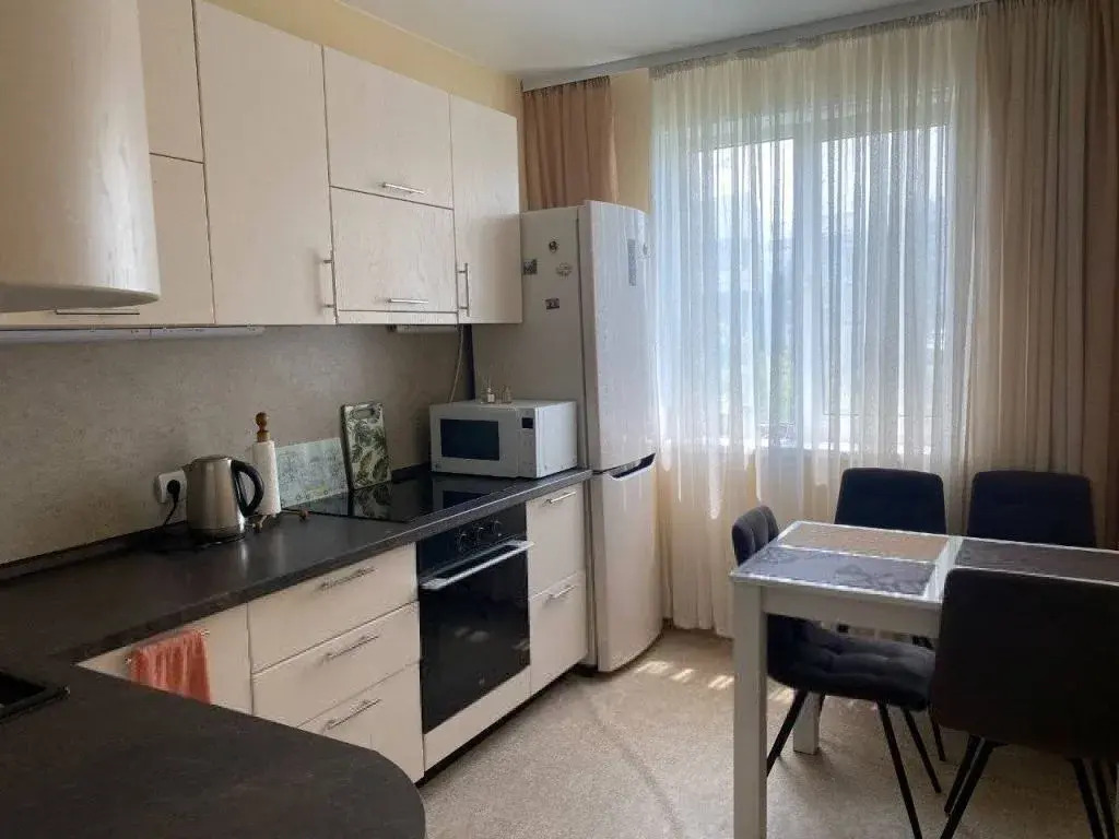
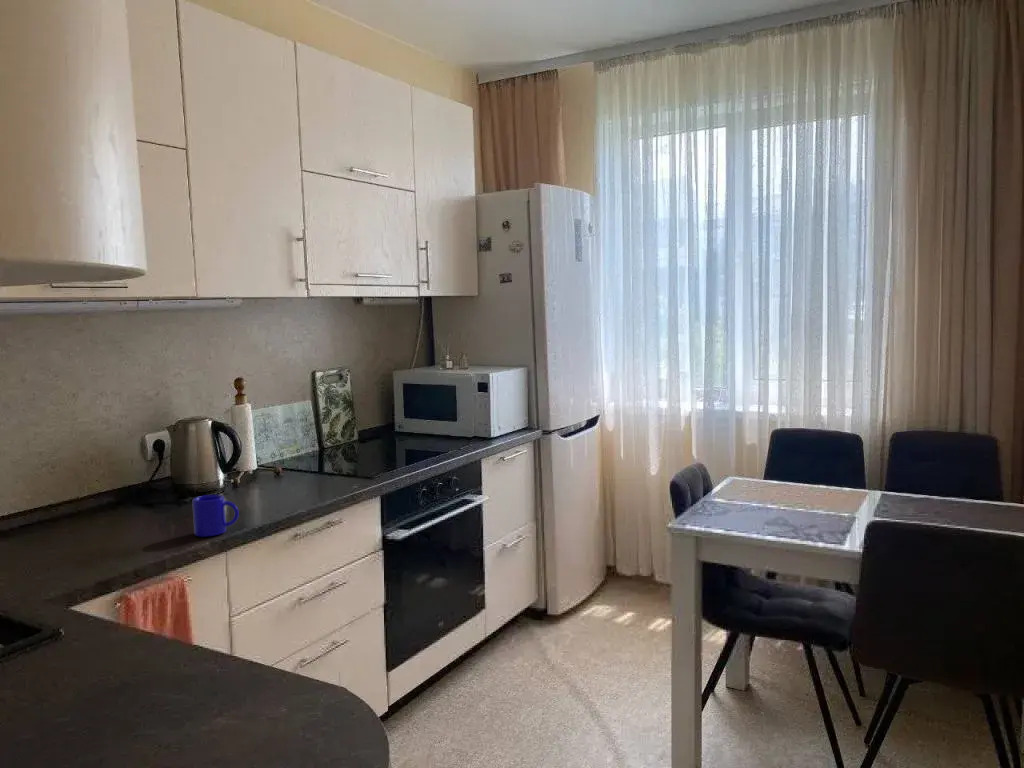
+ mug [191,494,240,538]
